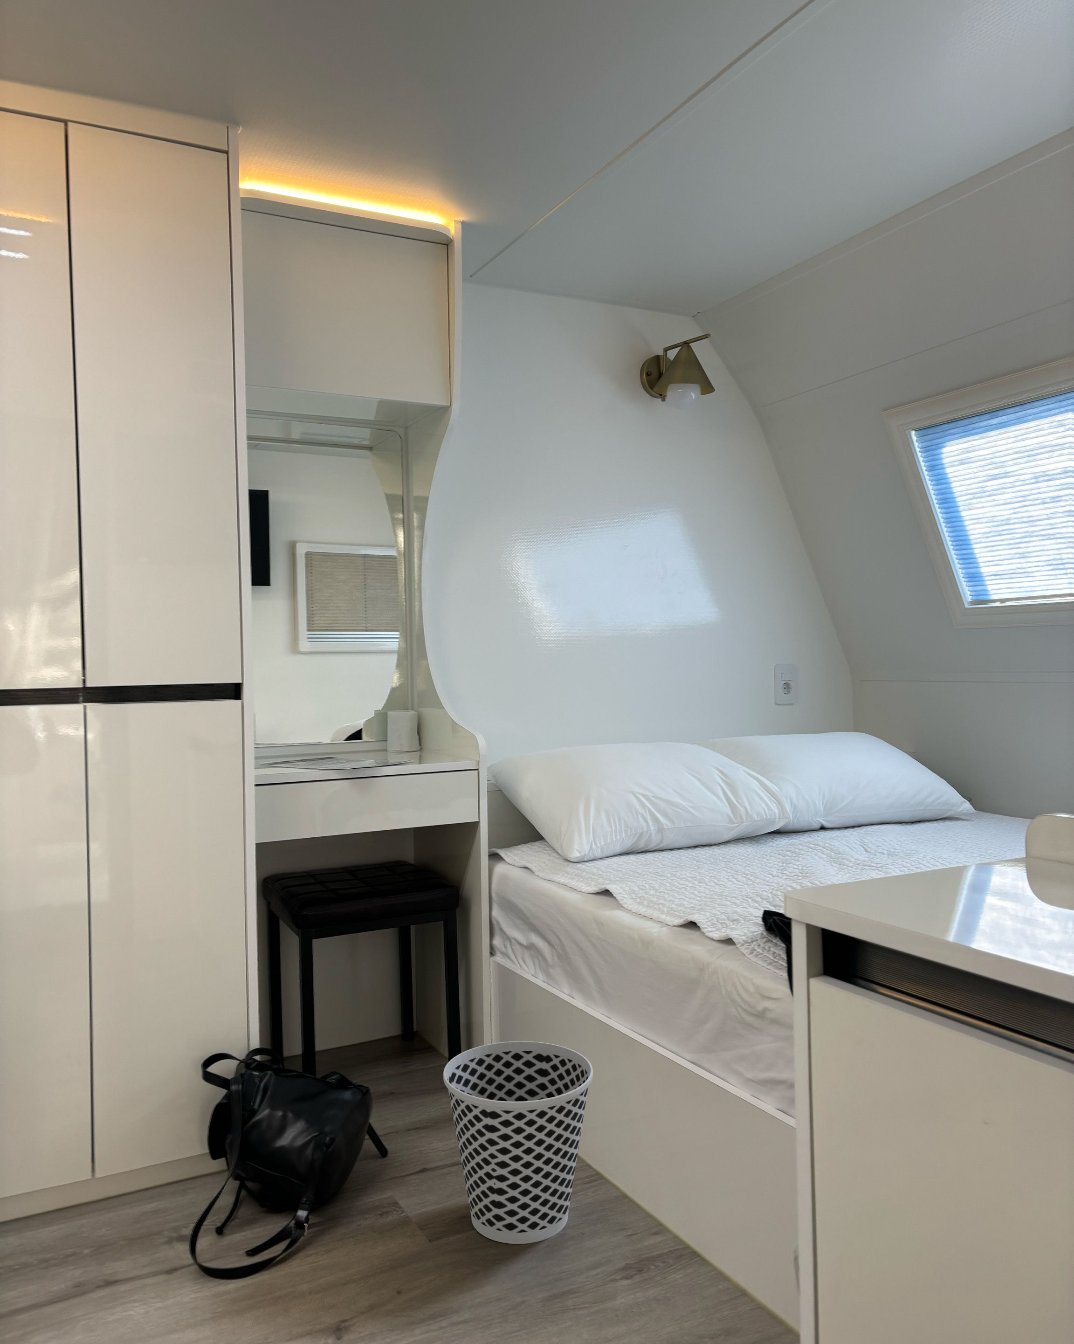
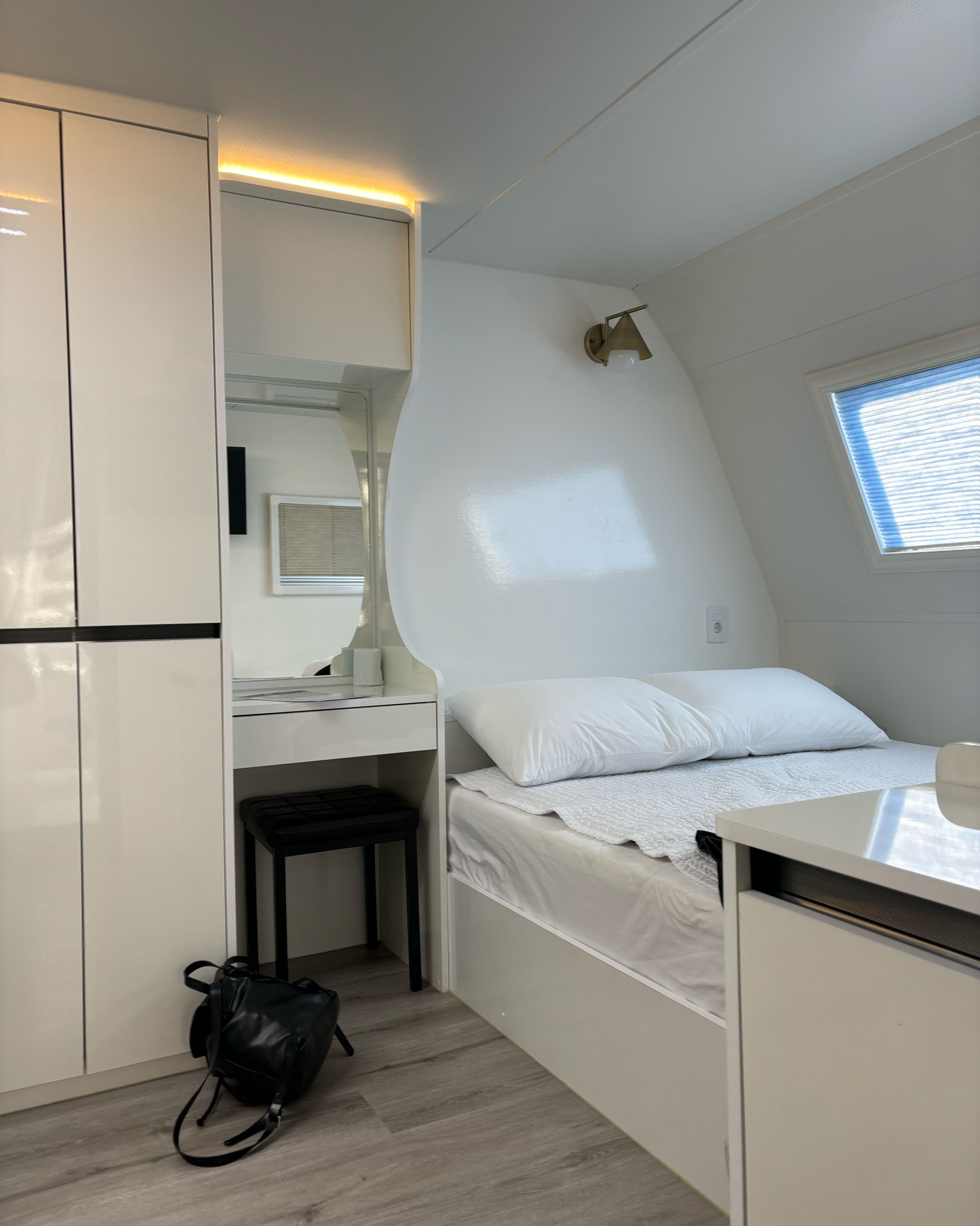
- wastebasket [443,1040,593,1244]
